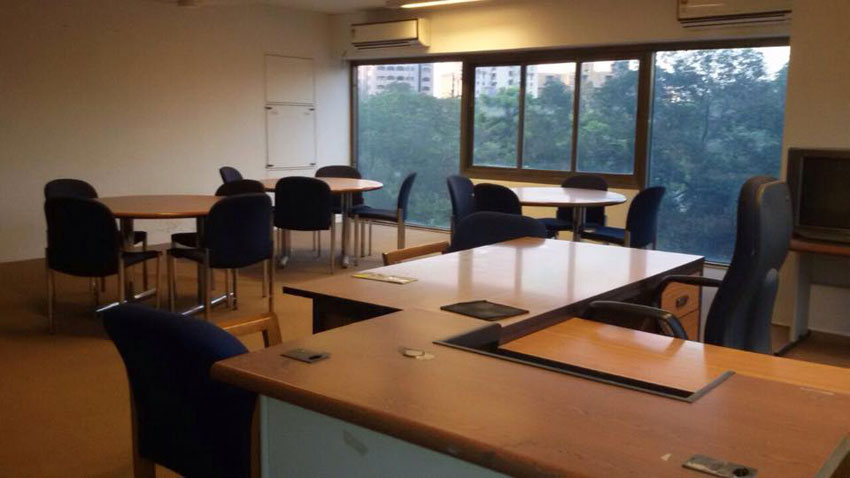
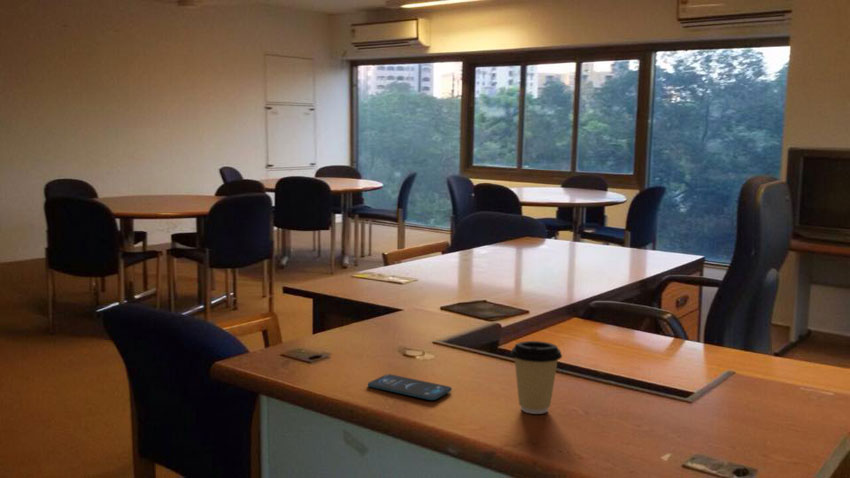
+ smartphone [367,373,453,401]
+ coffee cup [510,340,563,415]
